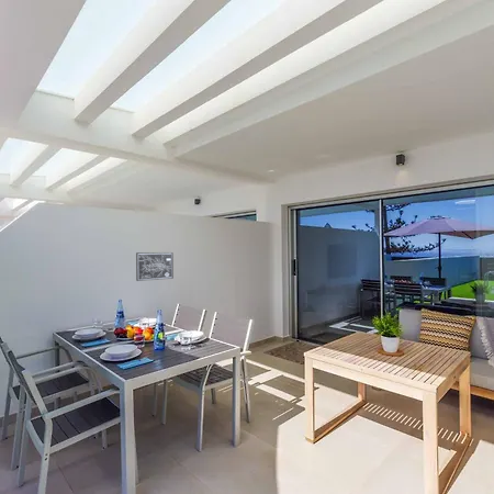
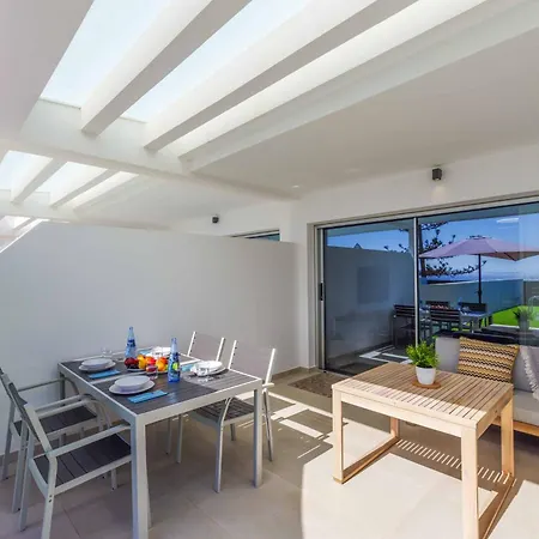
- wall art [135,251,175,282]
